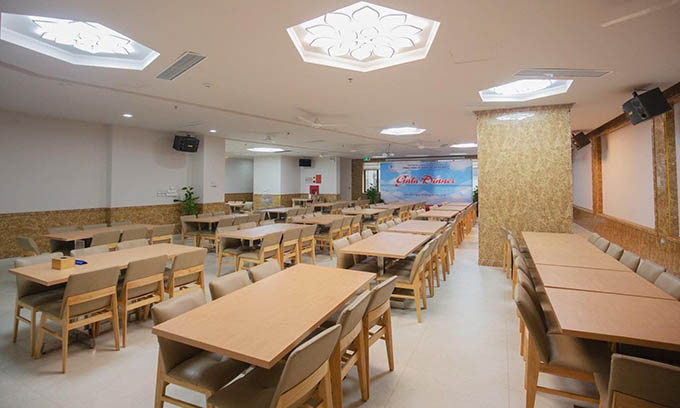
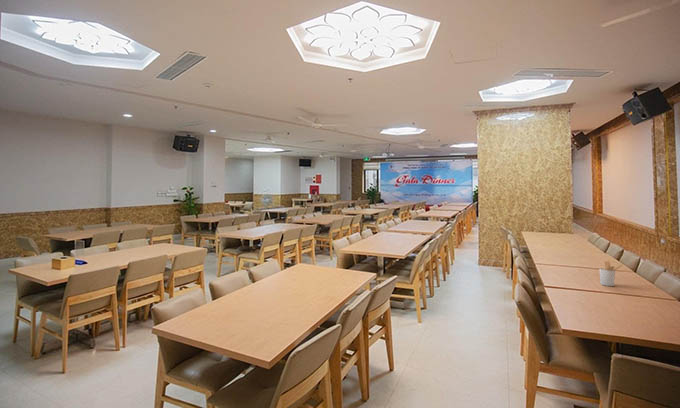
+ utensil holder [598,260,624,287]
